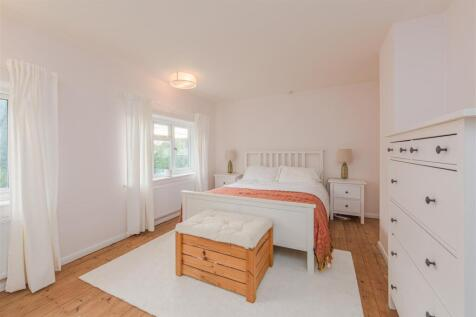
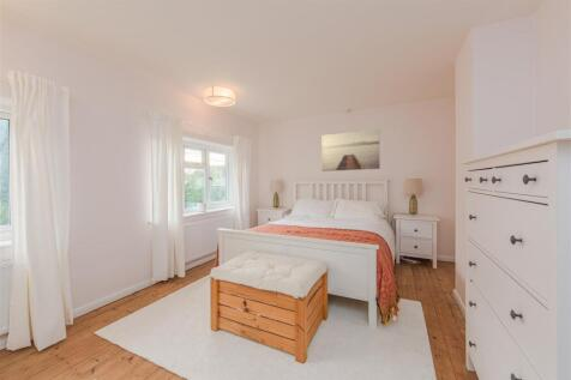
+ wall art [320,128,381,173]
